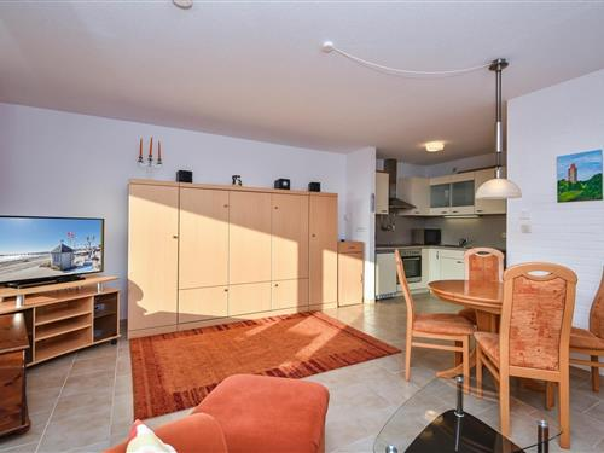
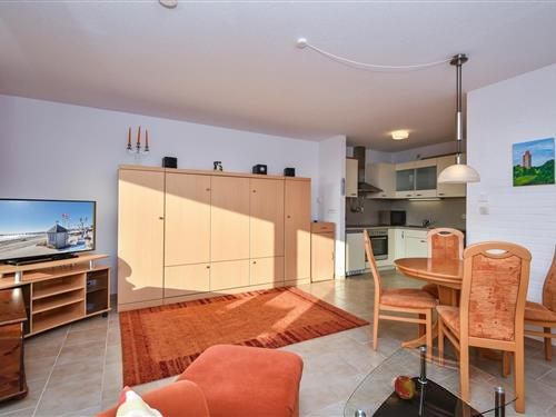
+ fruit [394,375,420,400]
